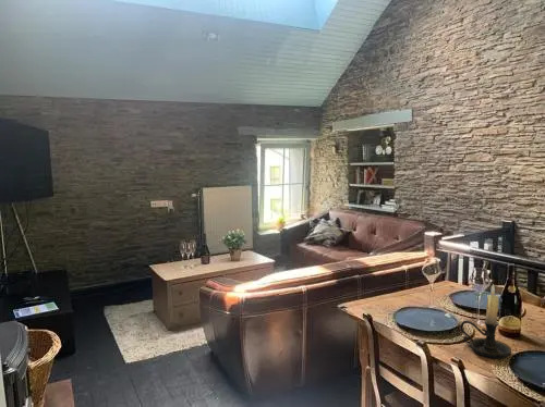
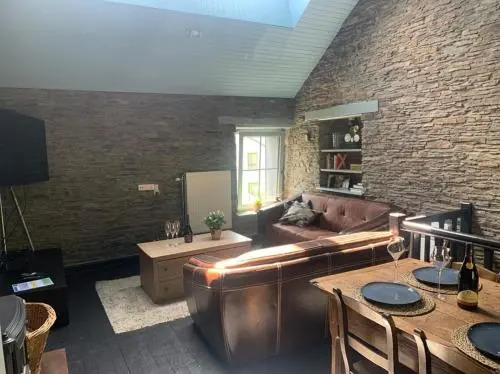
- candle holder [459,283,512,360]
